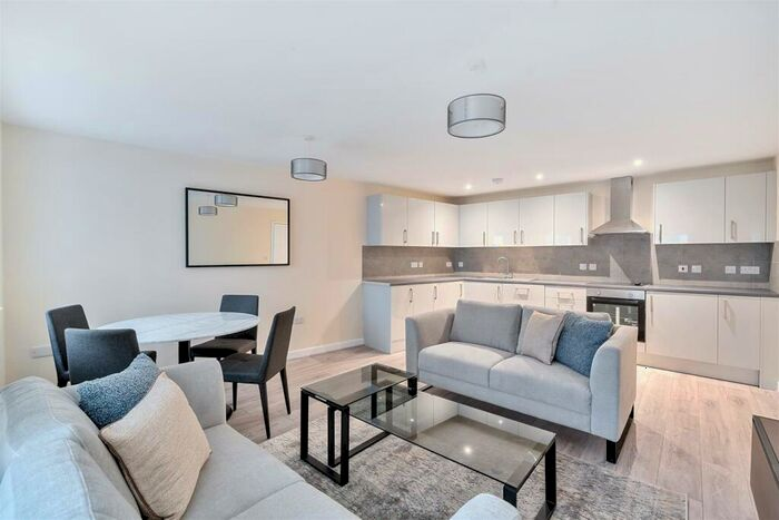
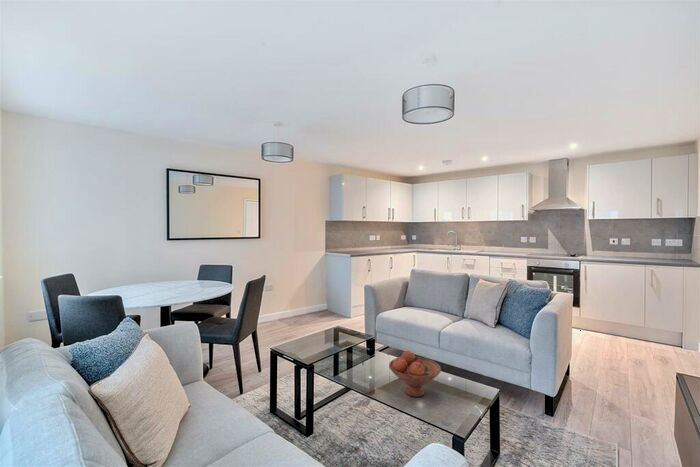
+ fruit bowl [388,350,442,398]
